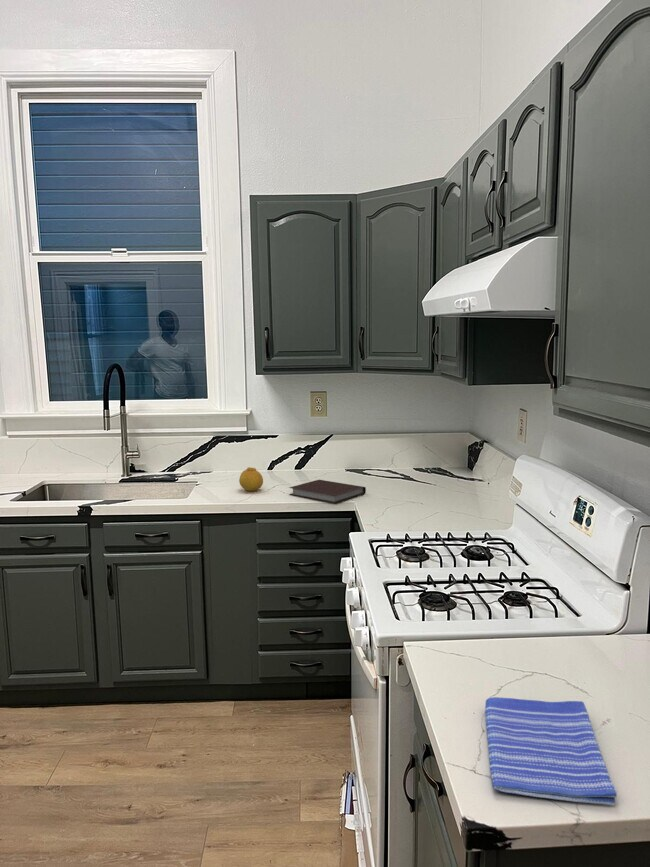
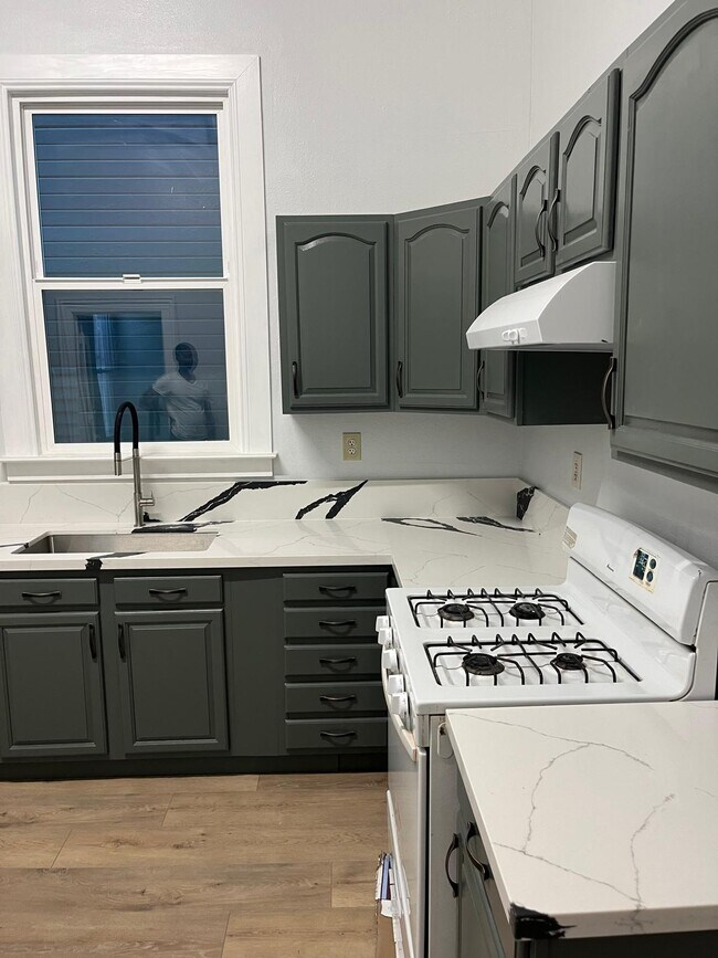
- notebook [288,479,367,504]
- dish towel [484,696,618,807]
- fruit [238,466,264,492]
